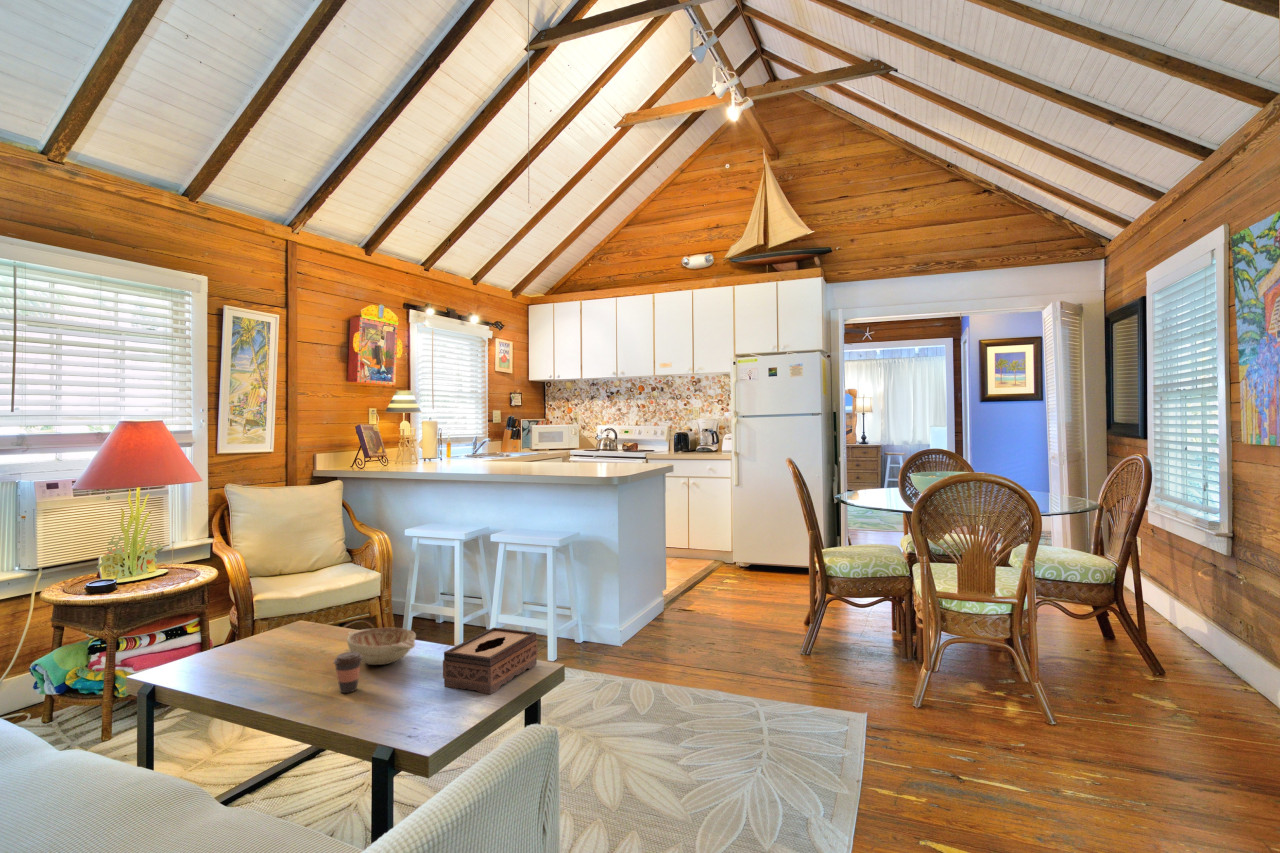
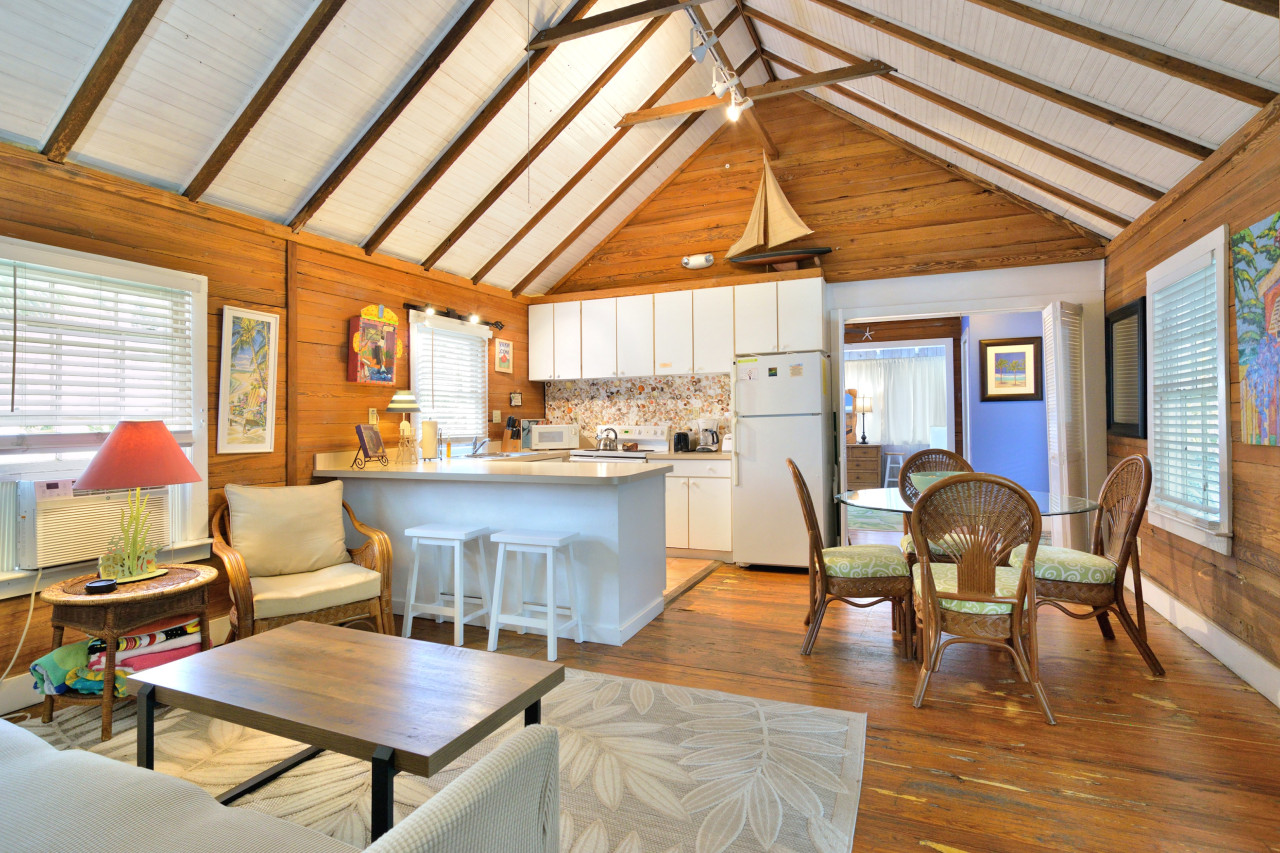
- tissue box [442,627,539,695]
- coffee cup [332,651,363,694]
- decorative bowl [346,627,417,666]
